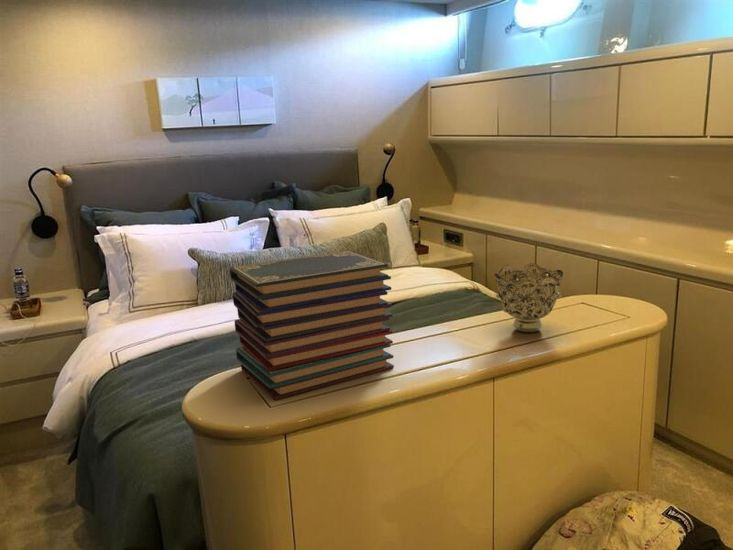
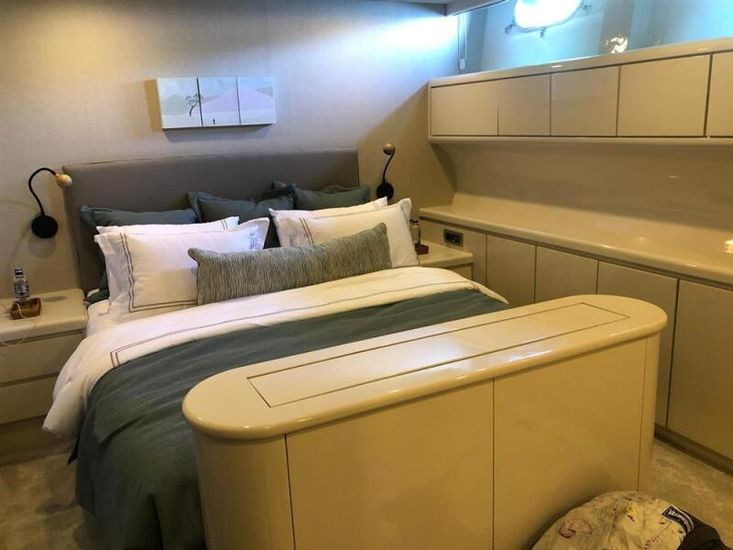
- book stack [229,250,395,401]
- decorative bowl [493,262,564,333]
